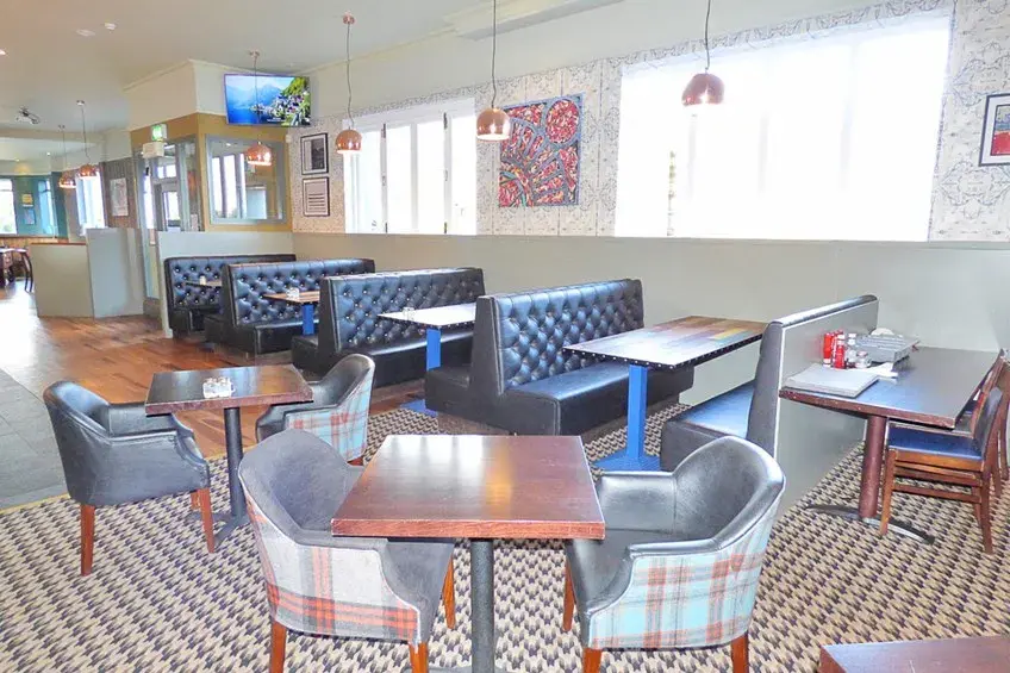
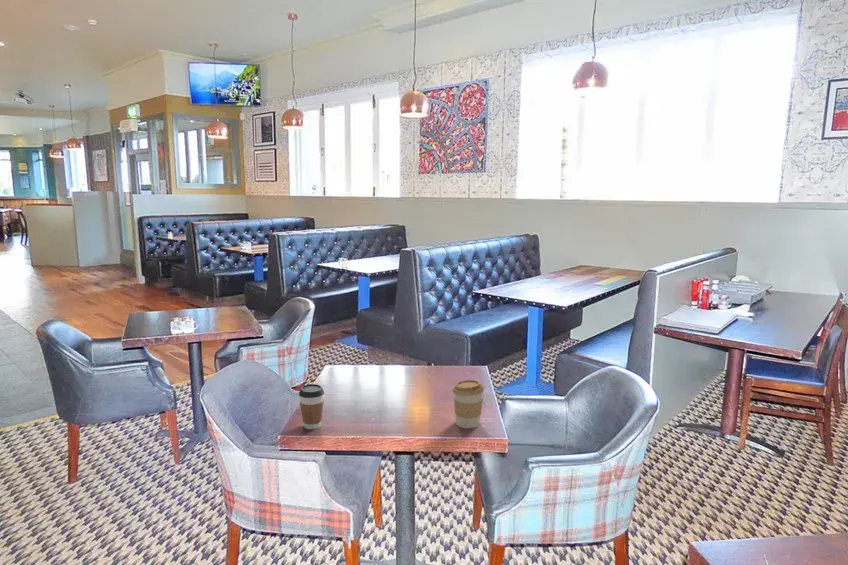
+ coffee cup [451,379,485,429]
+ coffee cup [298,383,325,430]
